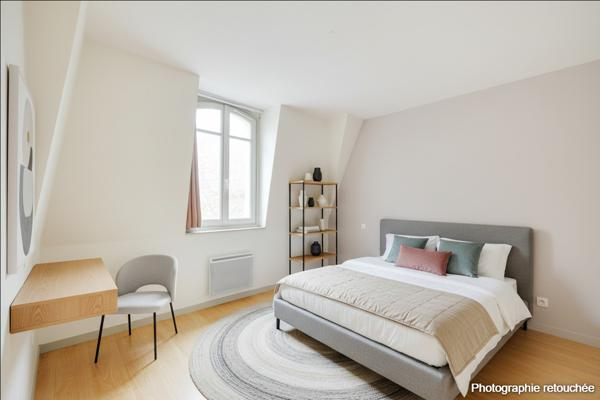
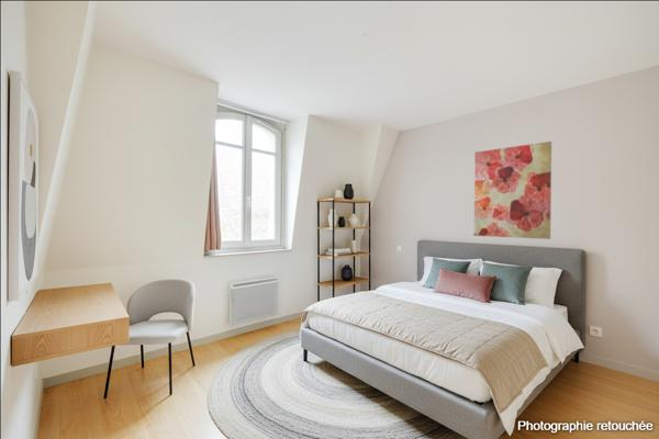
+ wall art [473,140,552,240]
